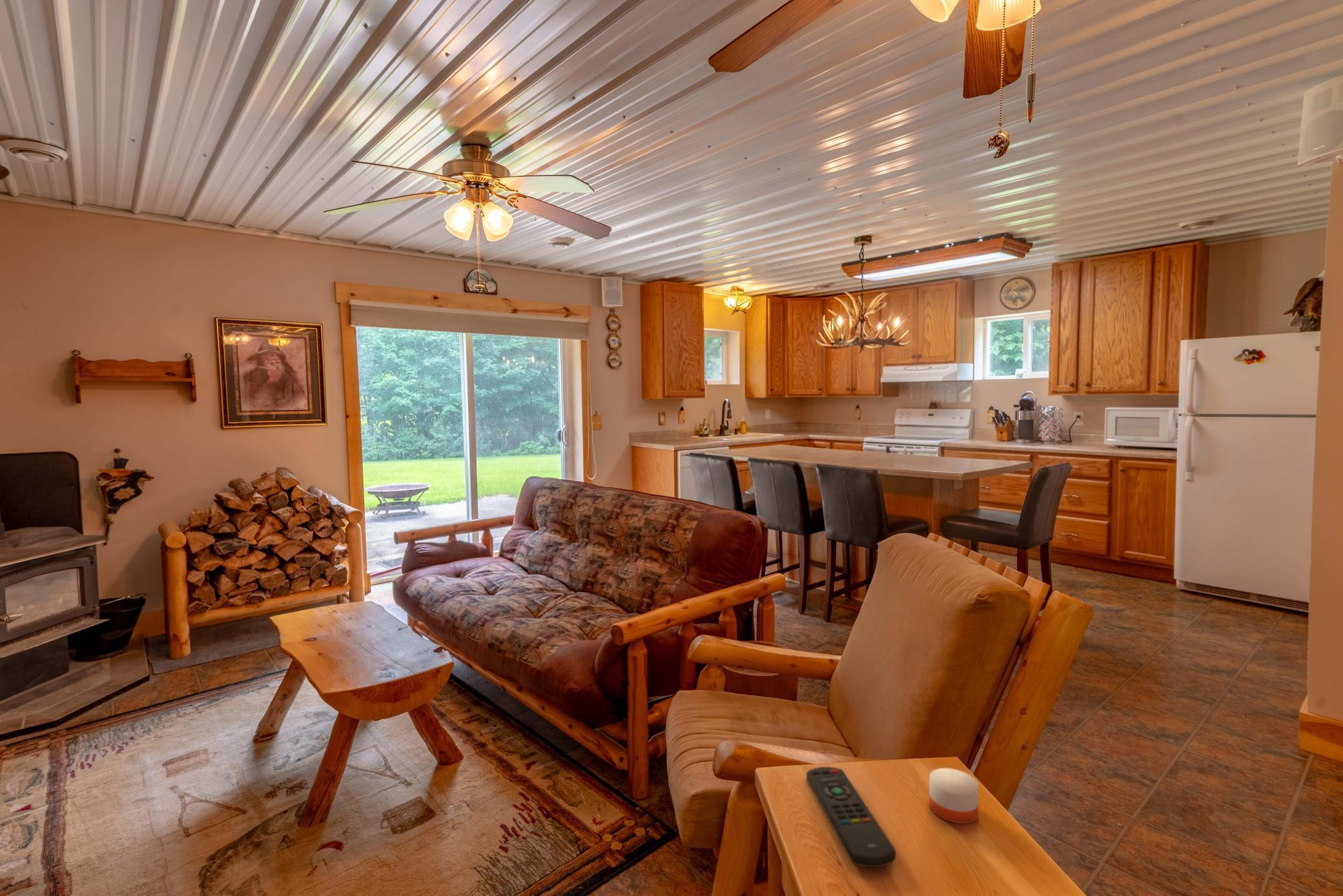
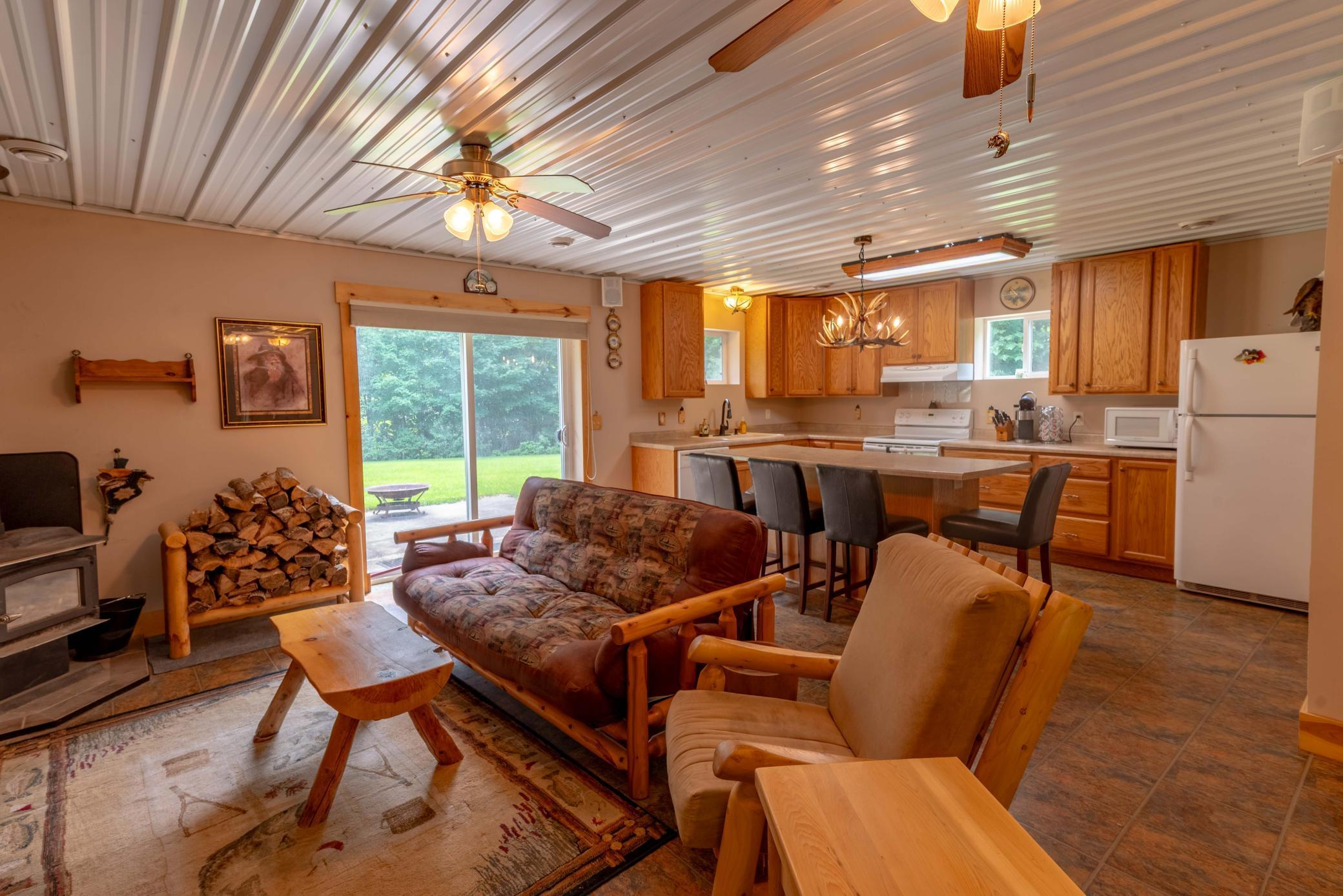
- remote control [806,766,896,868]
- candle [928,764,979,824]
